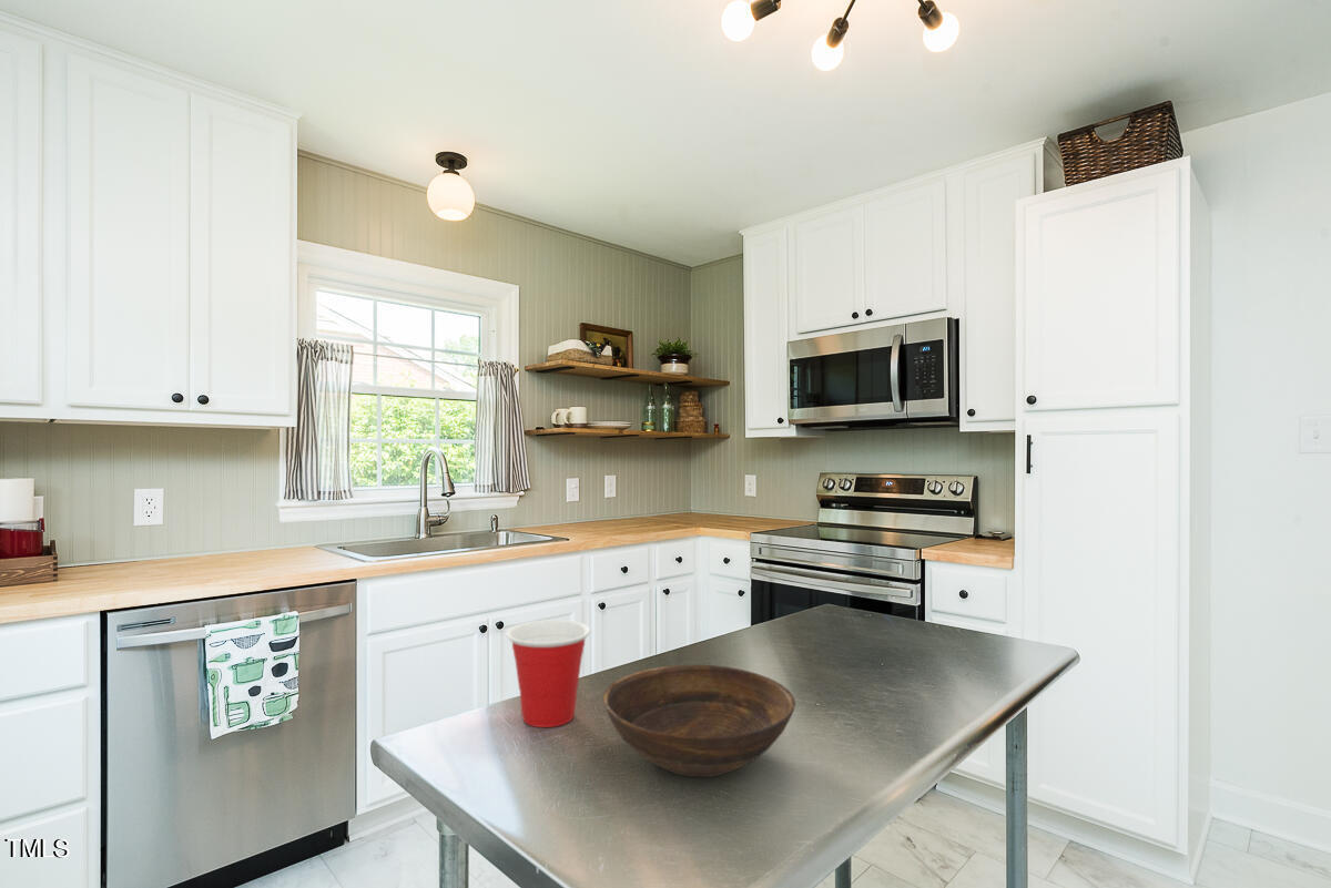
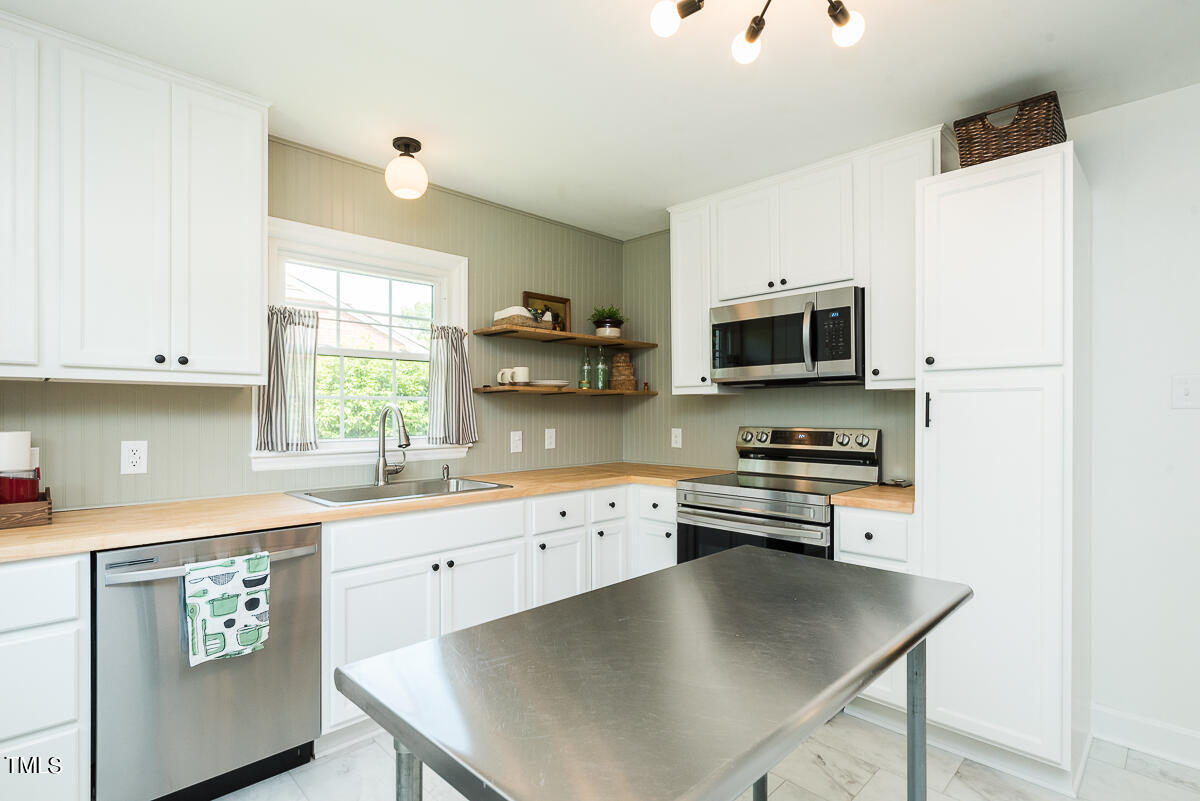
- cup [505,619,592,728]
- bowl [601,664,796,778]
